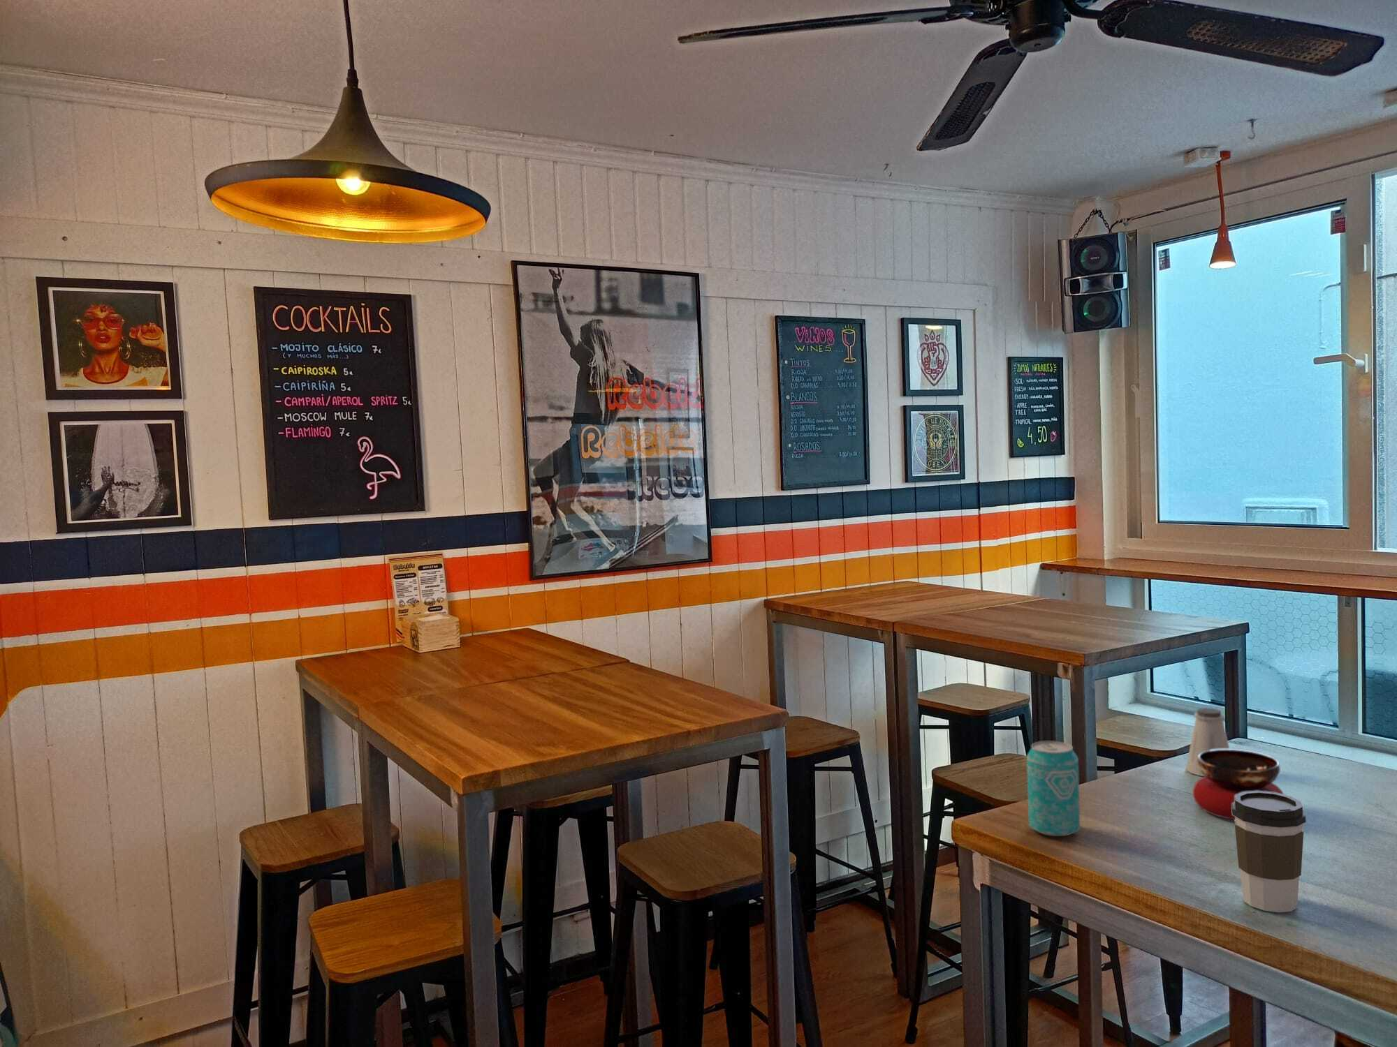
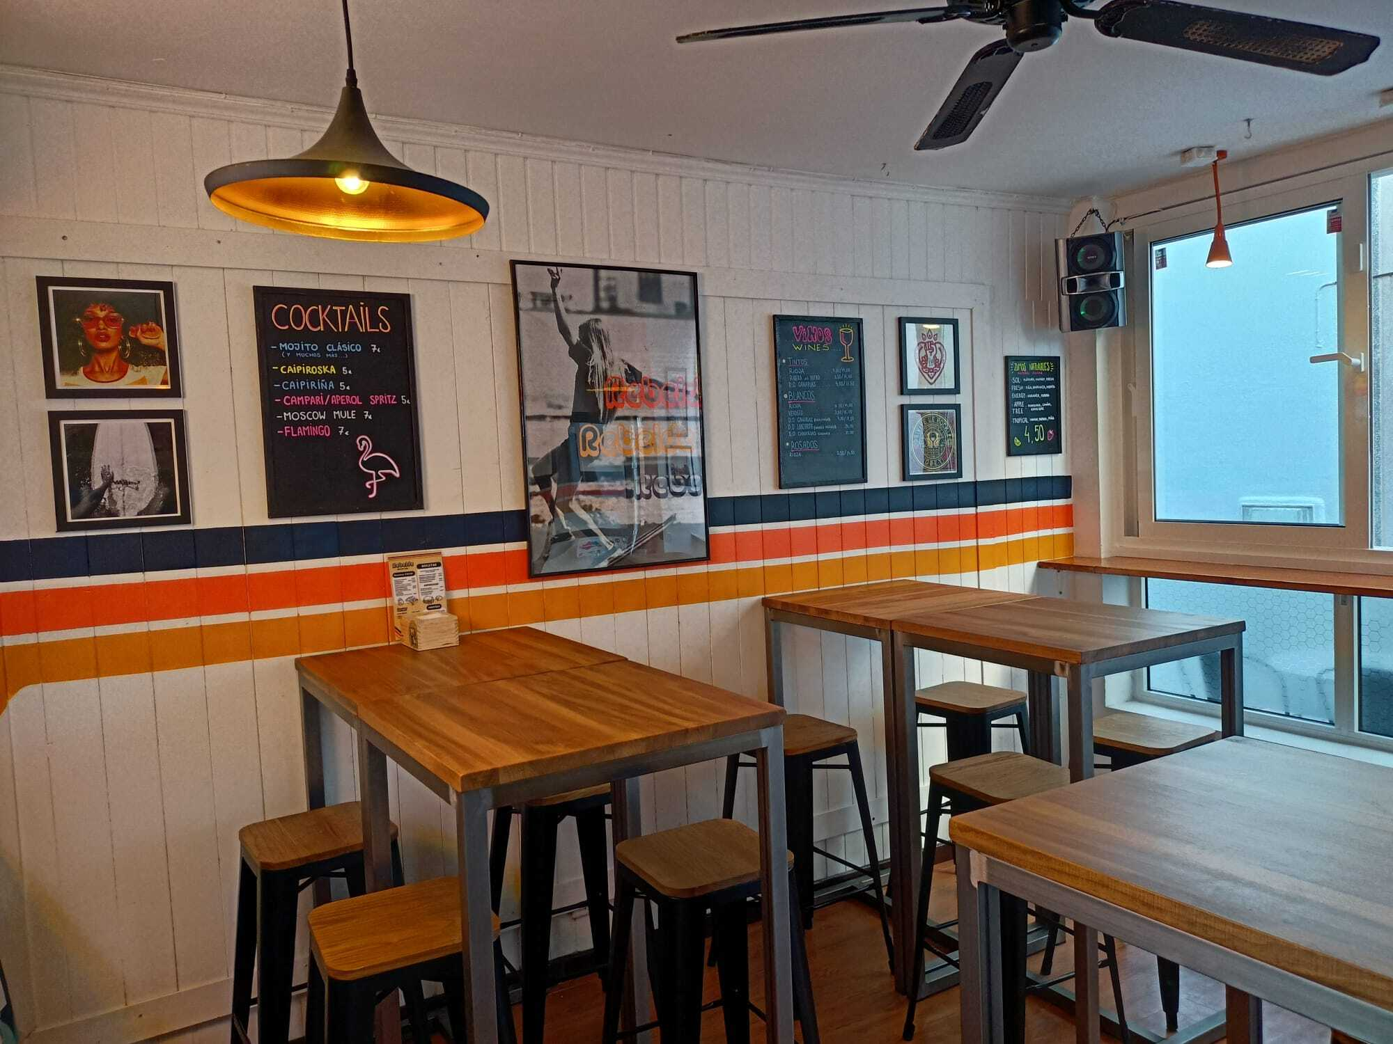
- coffee cup [1232,791,1306,913]
- beverage can [1026,740,1080,837]
- ashtray [1192,748,1285,820]
- saltshaker [1185,707,1230,776]
